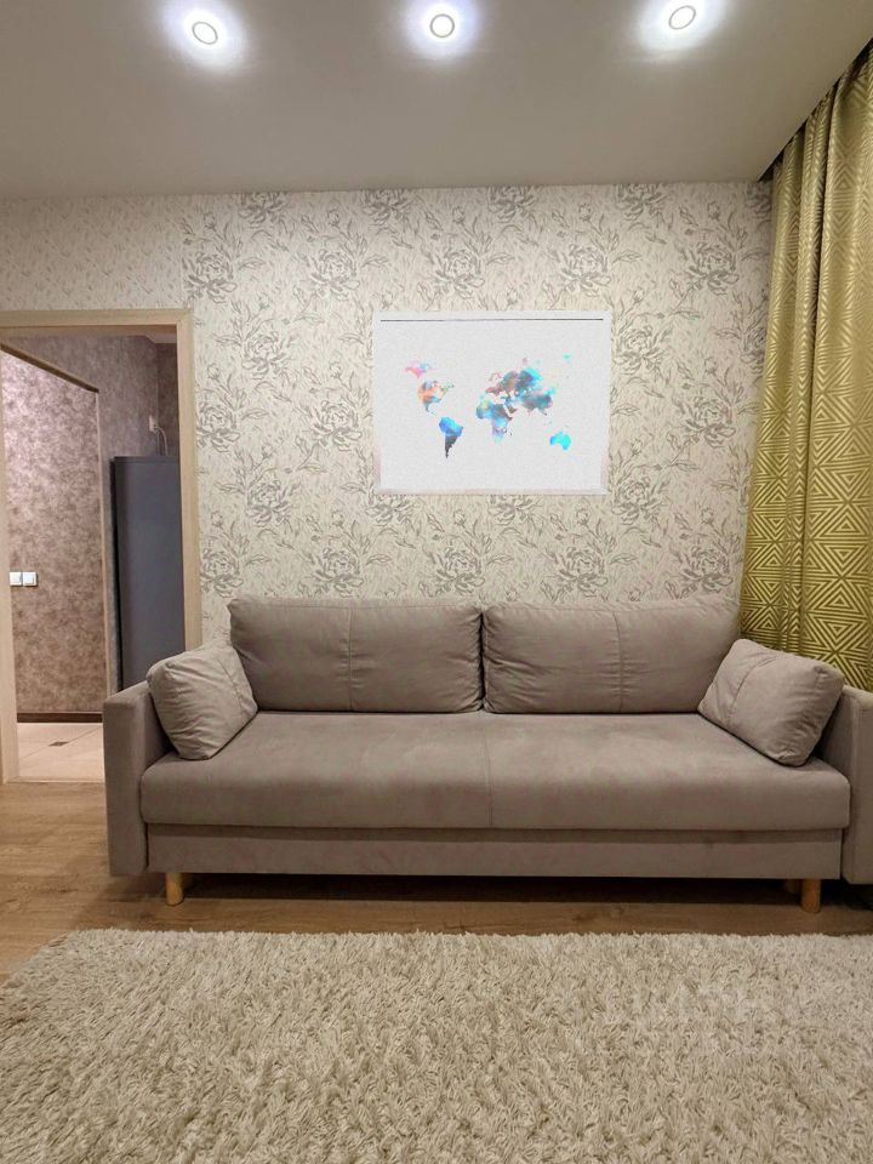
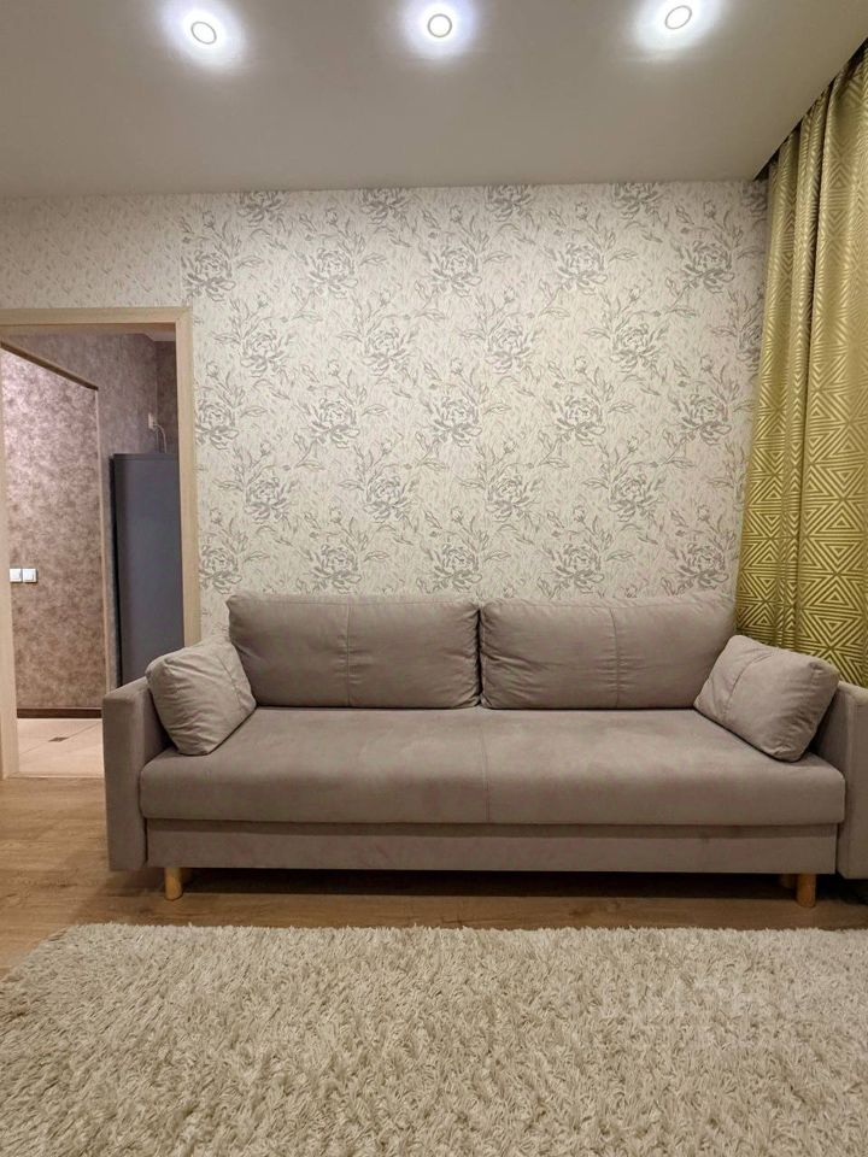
- wall art [372,309,612,496]
